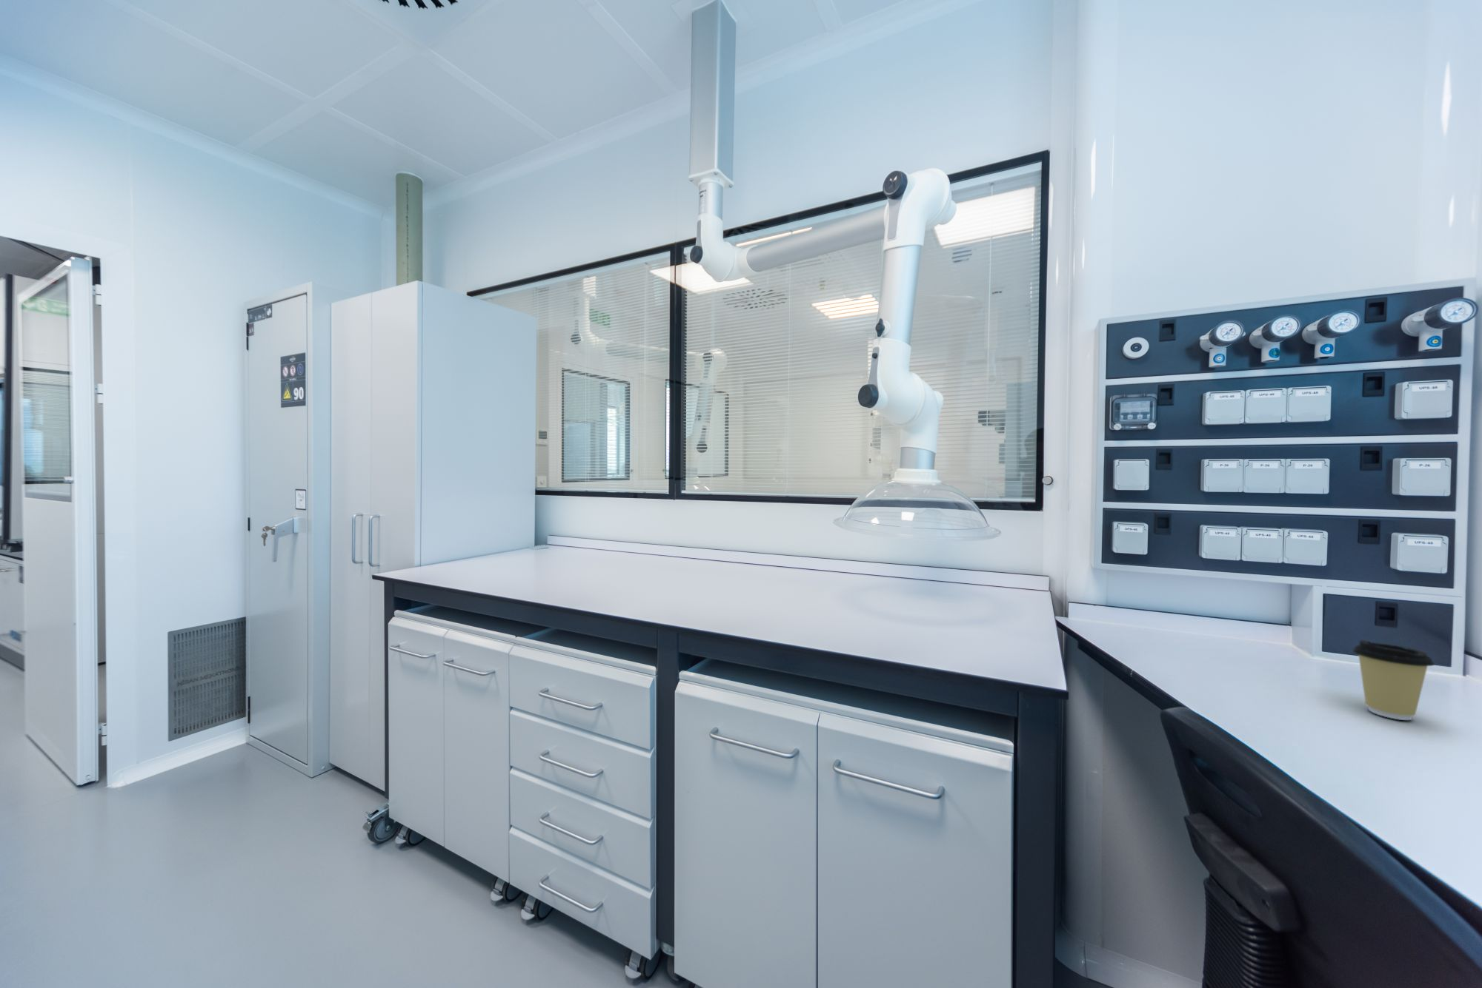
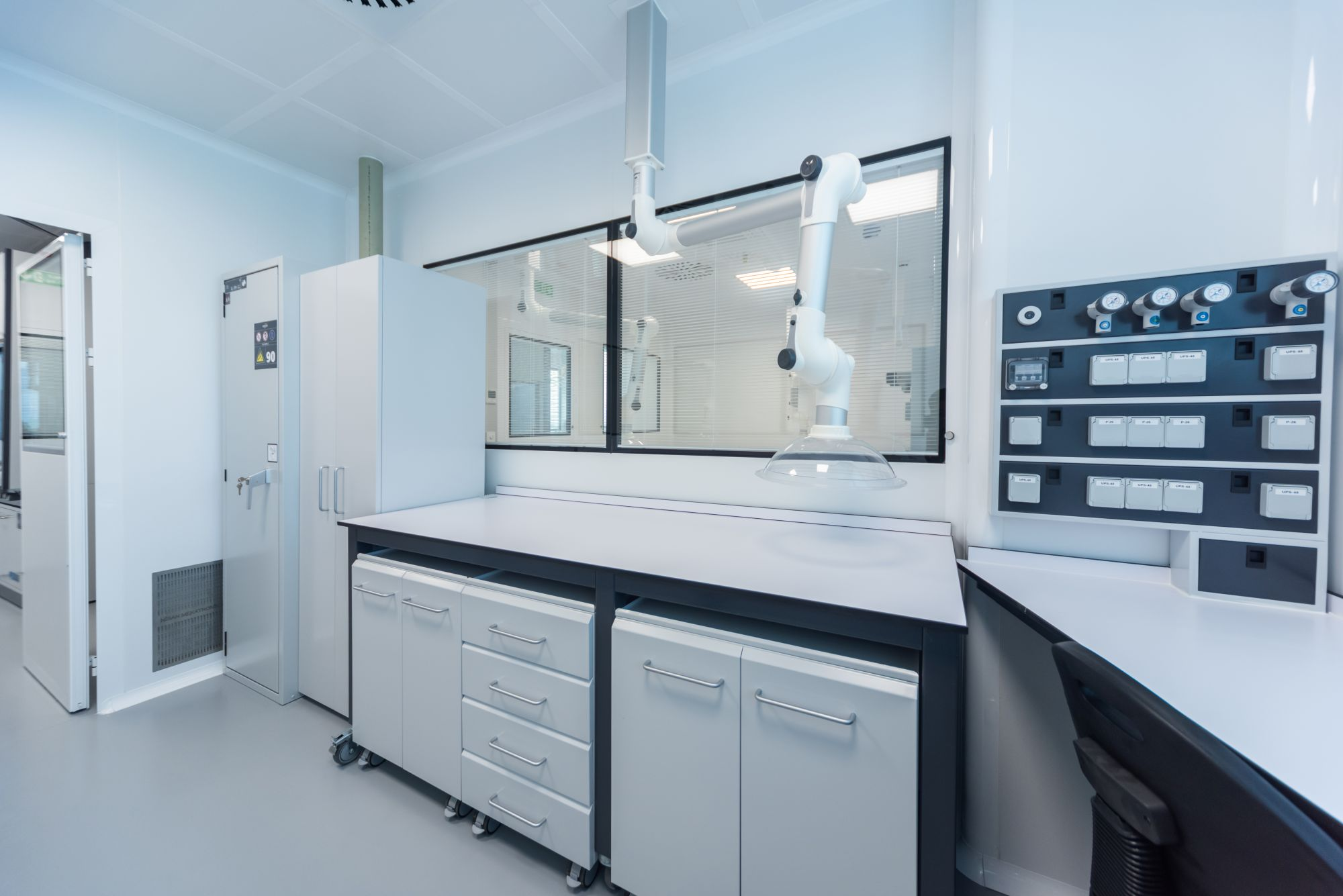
- coffee cup [1352,640,1436,721]
